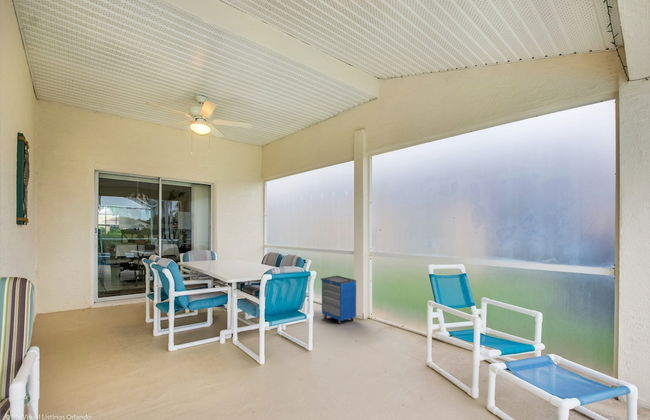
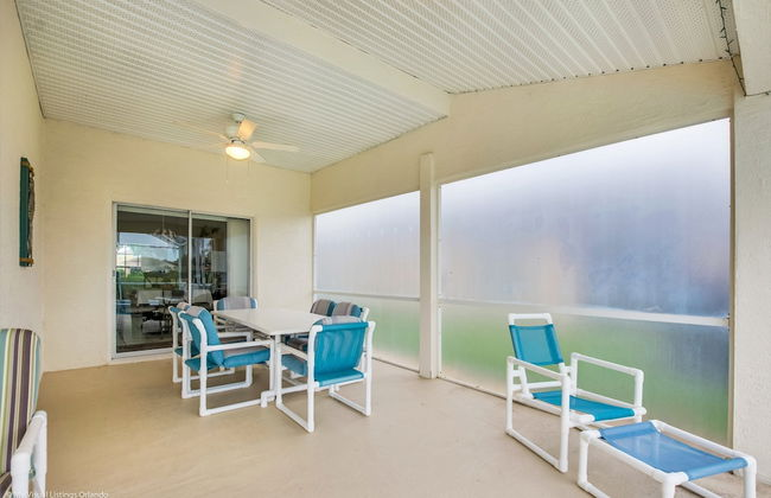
- cabinet [319,275,357,325]
